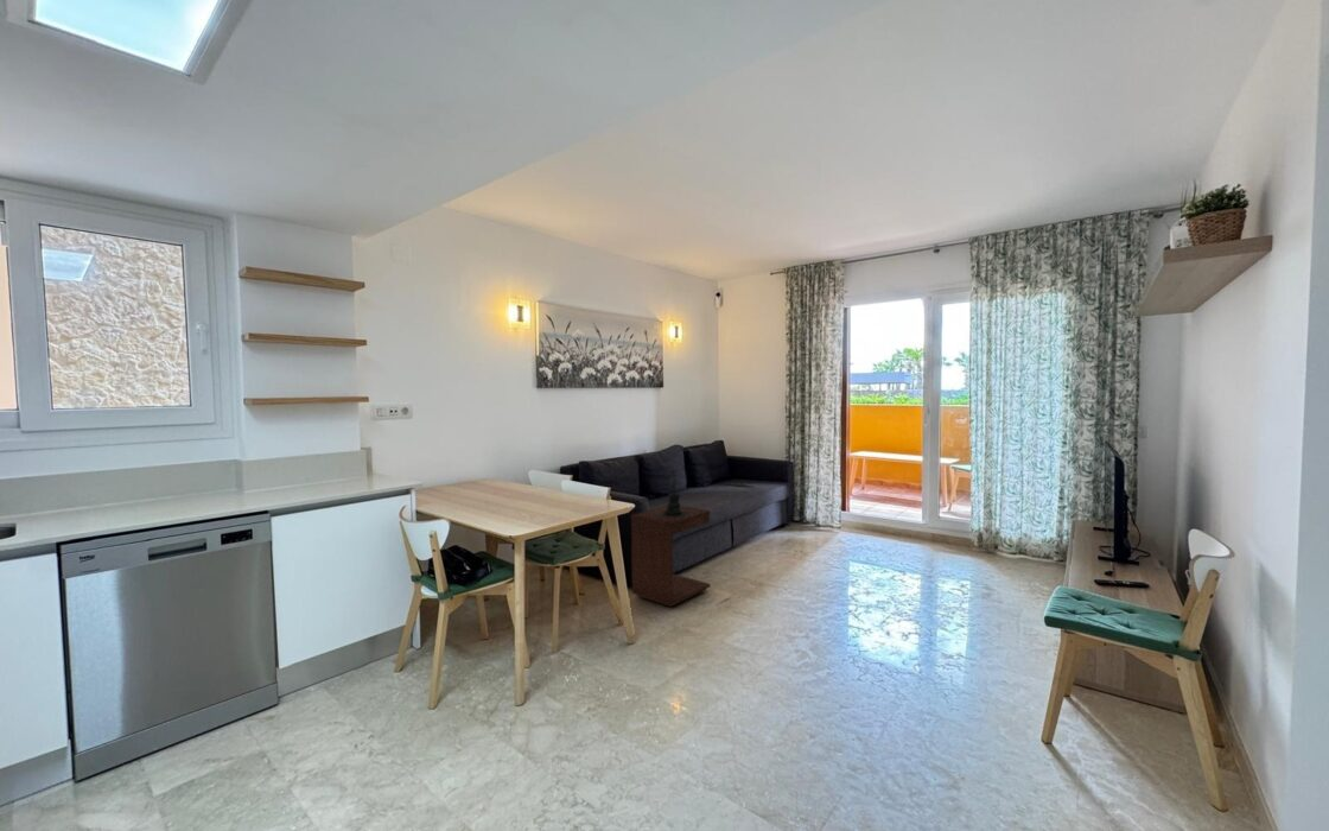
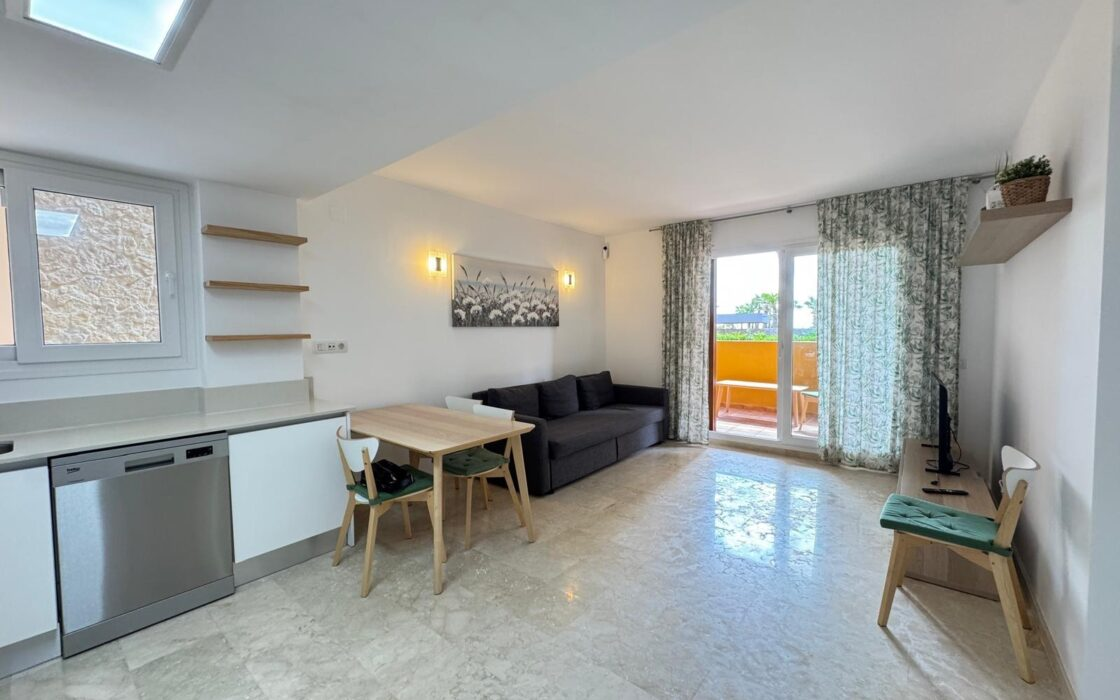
- candle holder [659,467,689,518]
- side table [630,505,712,608]
